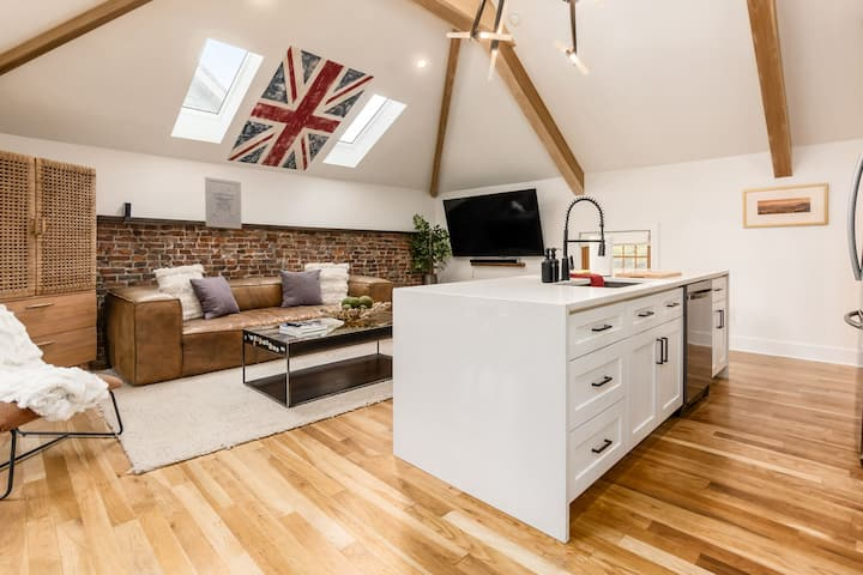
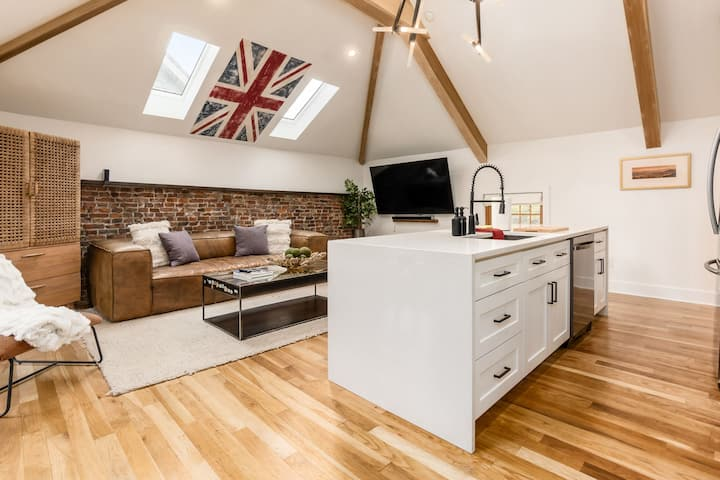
- wall art [204,176,242,230]
